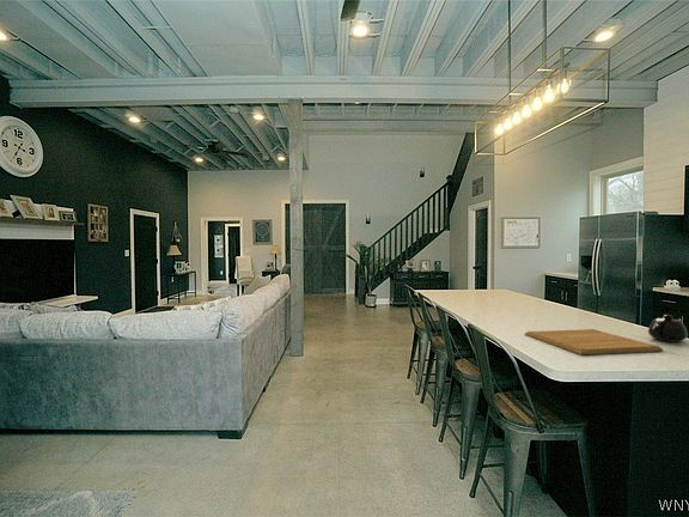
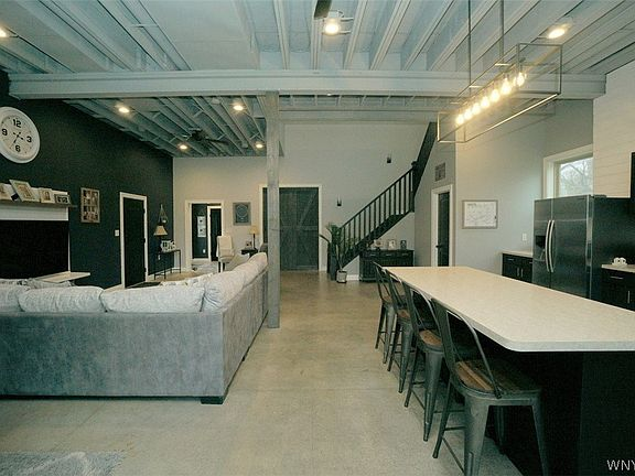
- teapot [647,314,689,343]
- chopping board [524,328,664,355]
